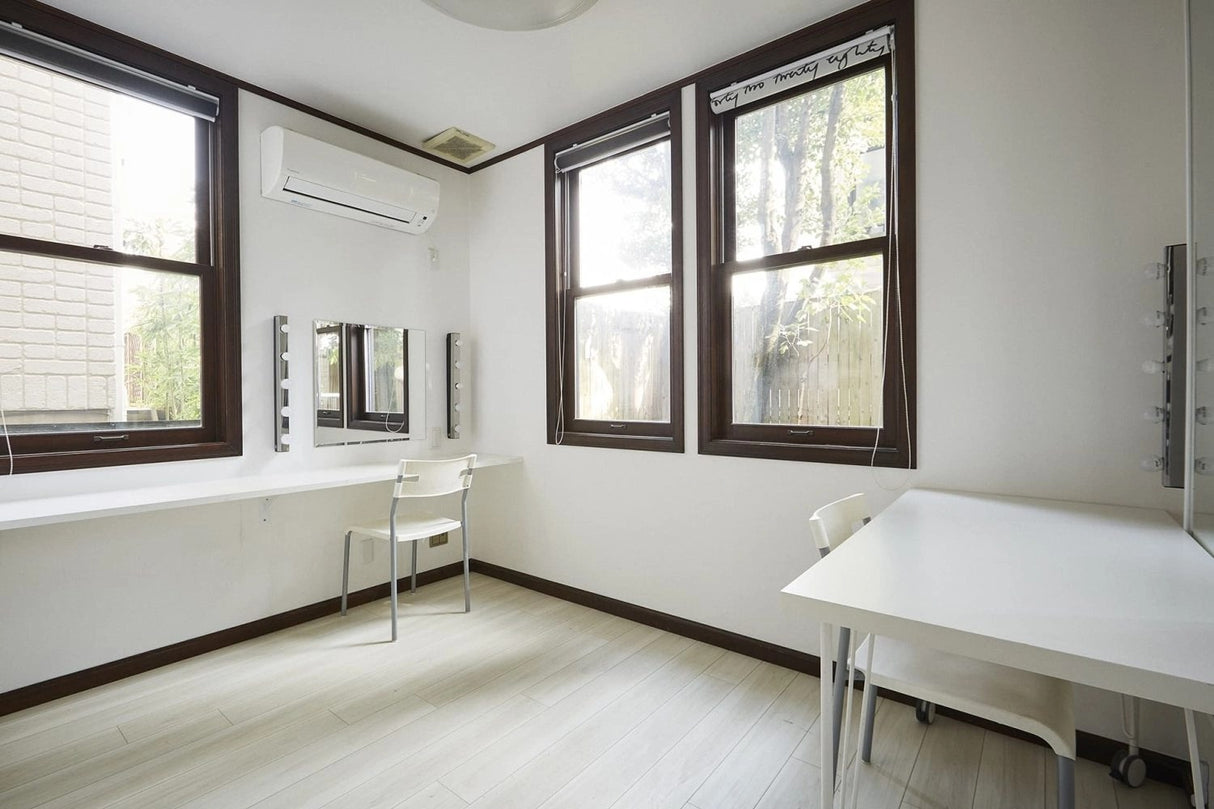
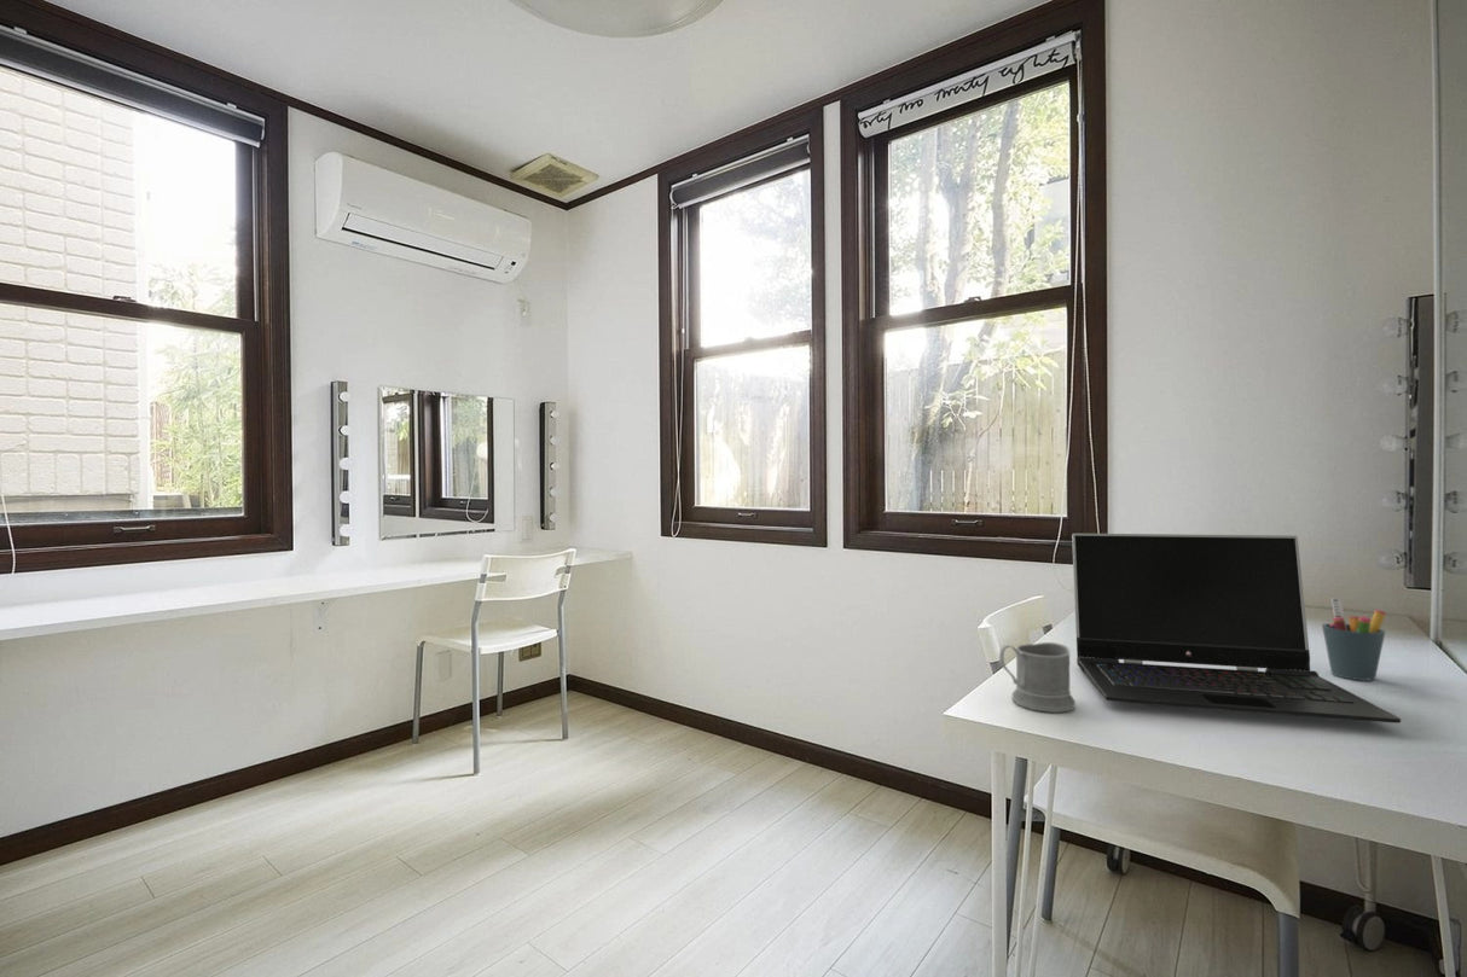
+ mug [998,641,1077,714]
+ pen holder [1321,597,1387,681]
+ laptop computer [1071,533,1402,725]
